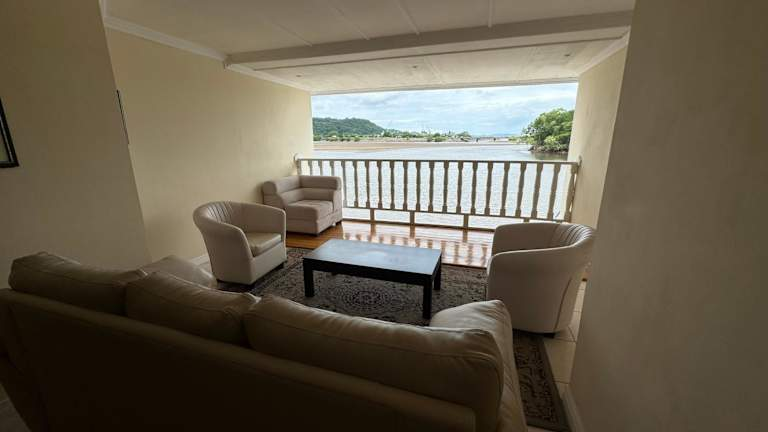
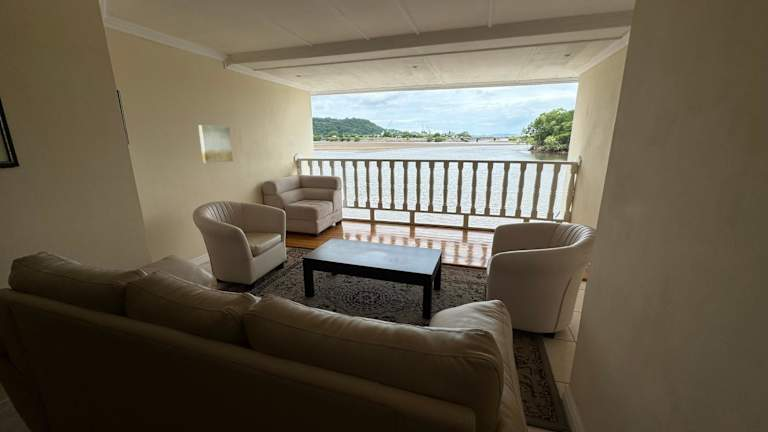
+ wall art [198,124,234,164]
